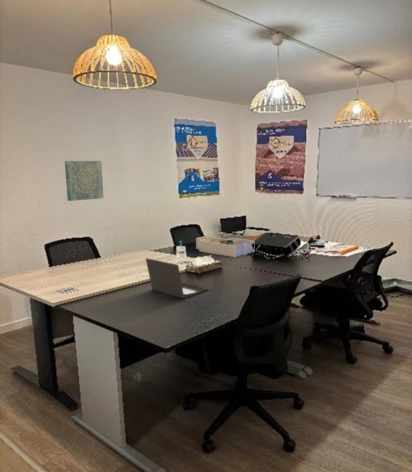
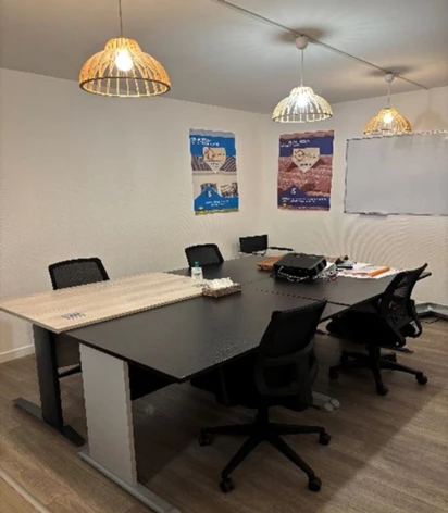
- wall art [64,160,104,202]
- desk organizer [195,235,255,258]
- laptop [145,257,209,300]
